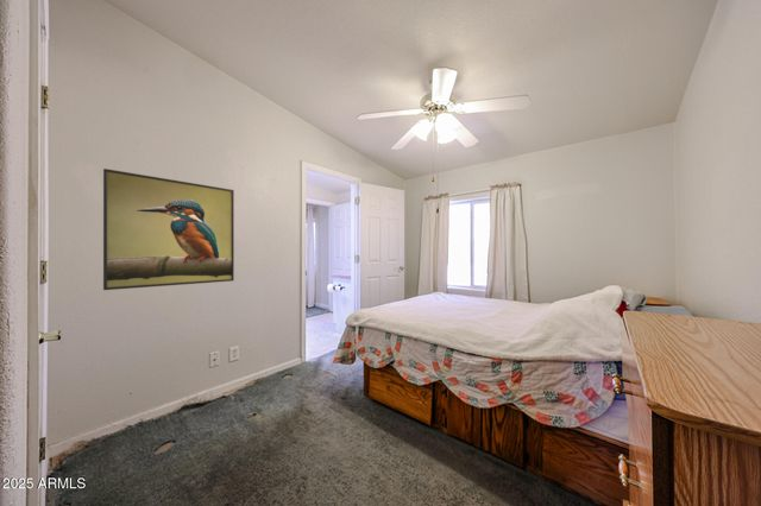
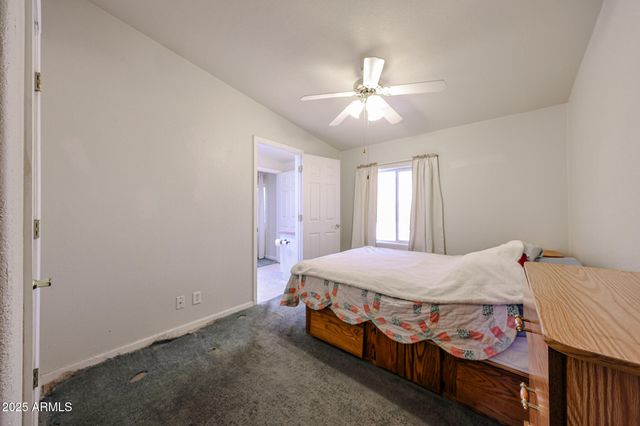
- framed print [102,167,235,291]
